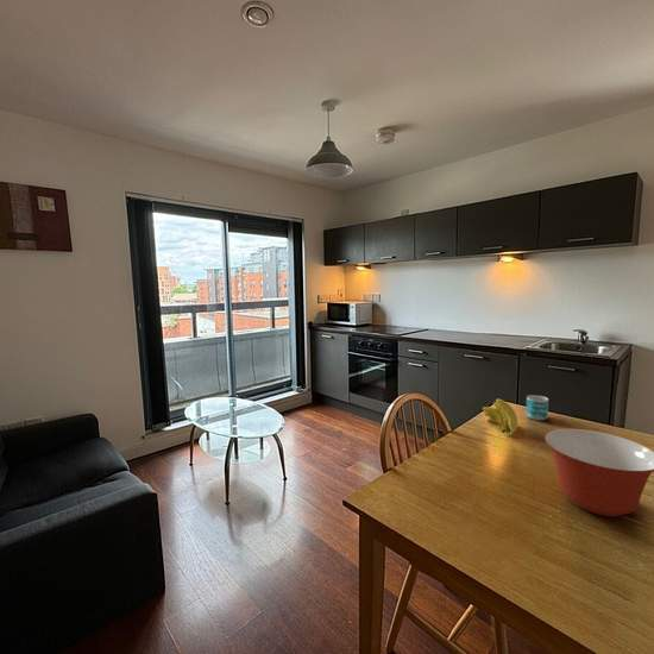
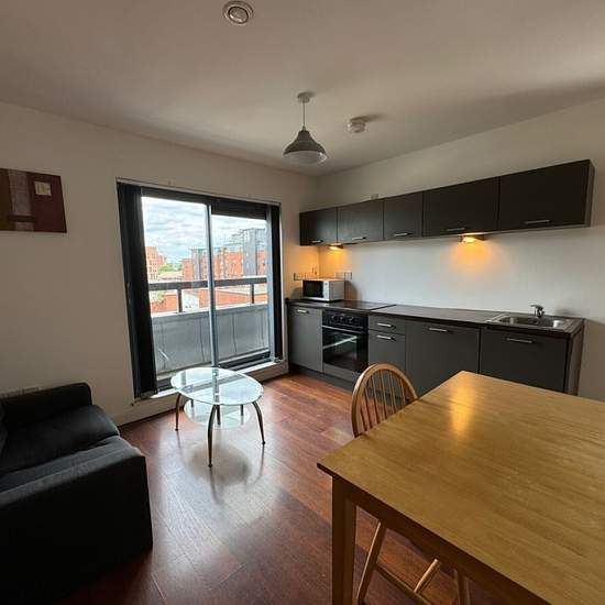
- banana [482,397,518,438]
- mixing bowl [543,428,654,517]
- mug [524,394,549,421]
